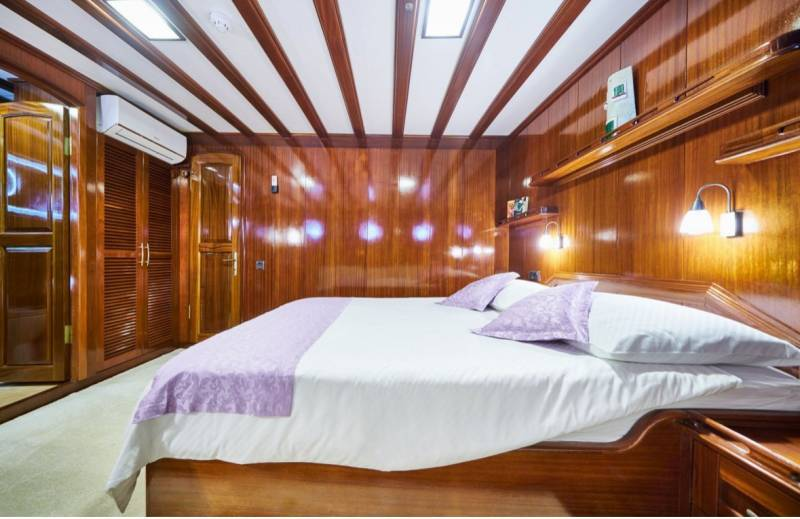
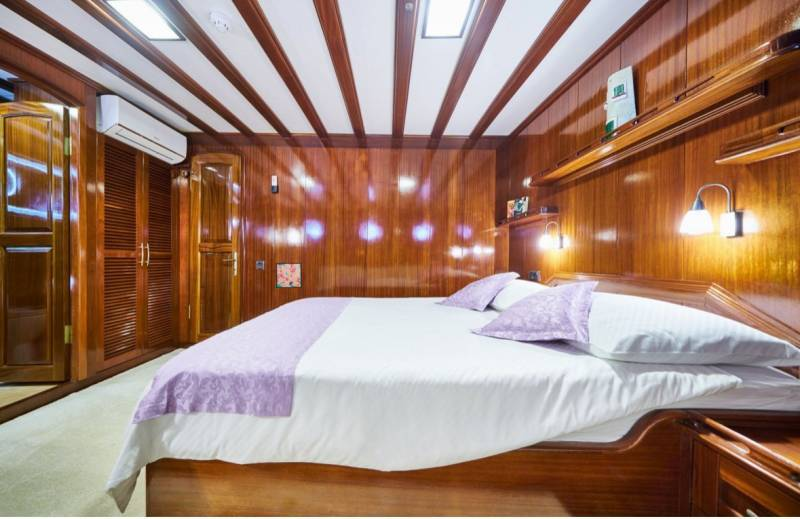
+ wall art [275,262,303,289]
